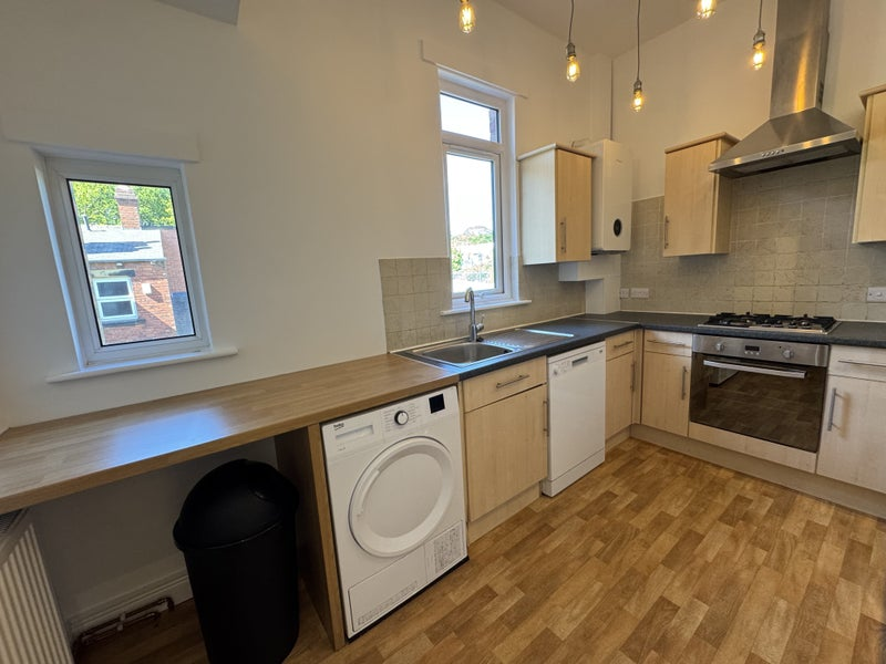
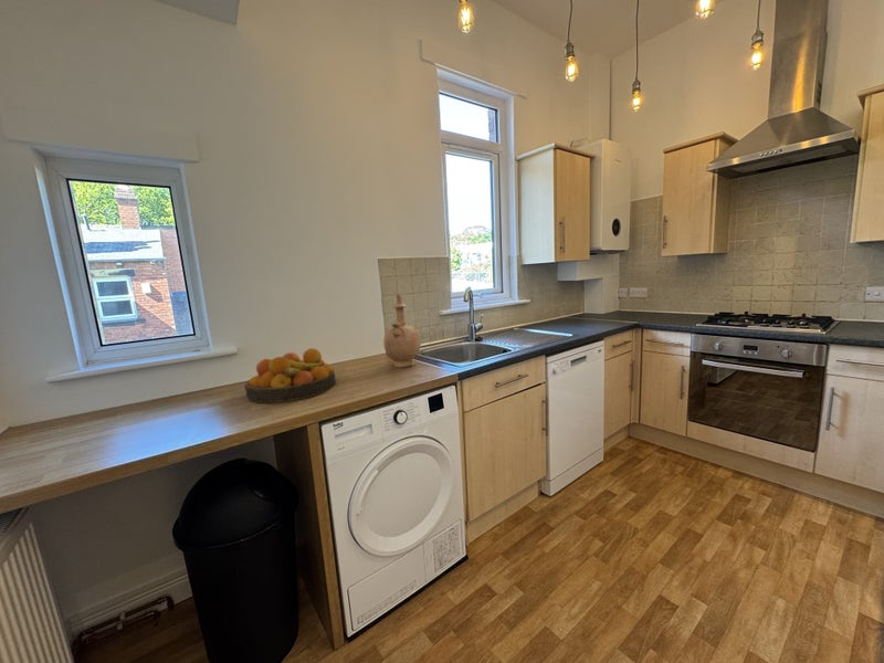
+ vase [382,293,422,368]
+ fruit bowl [244,347,337,403]
